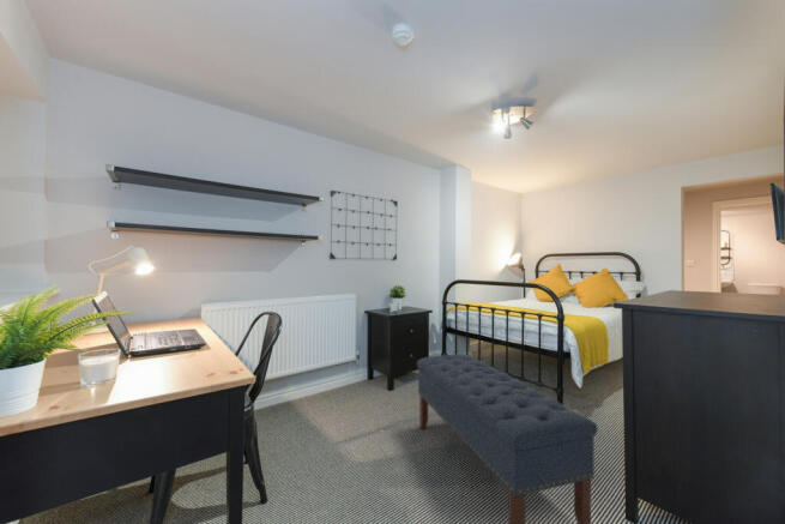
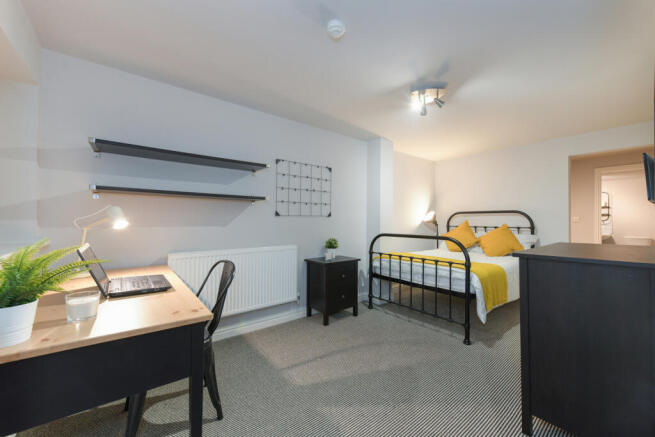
- bench [416,353,598,524]
